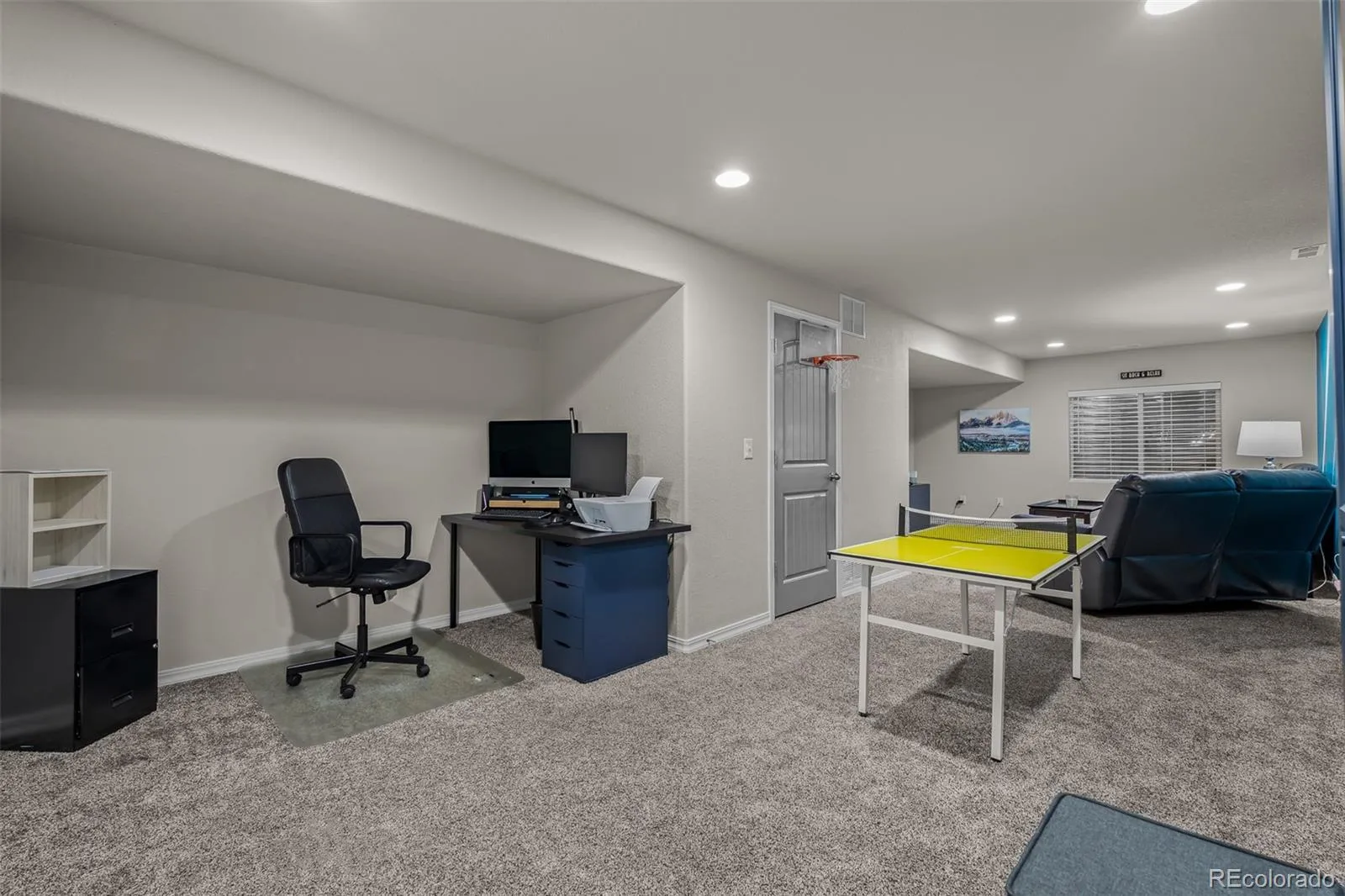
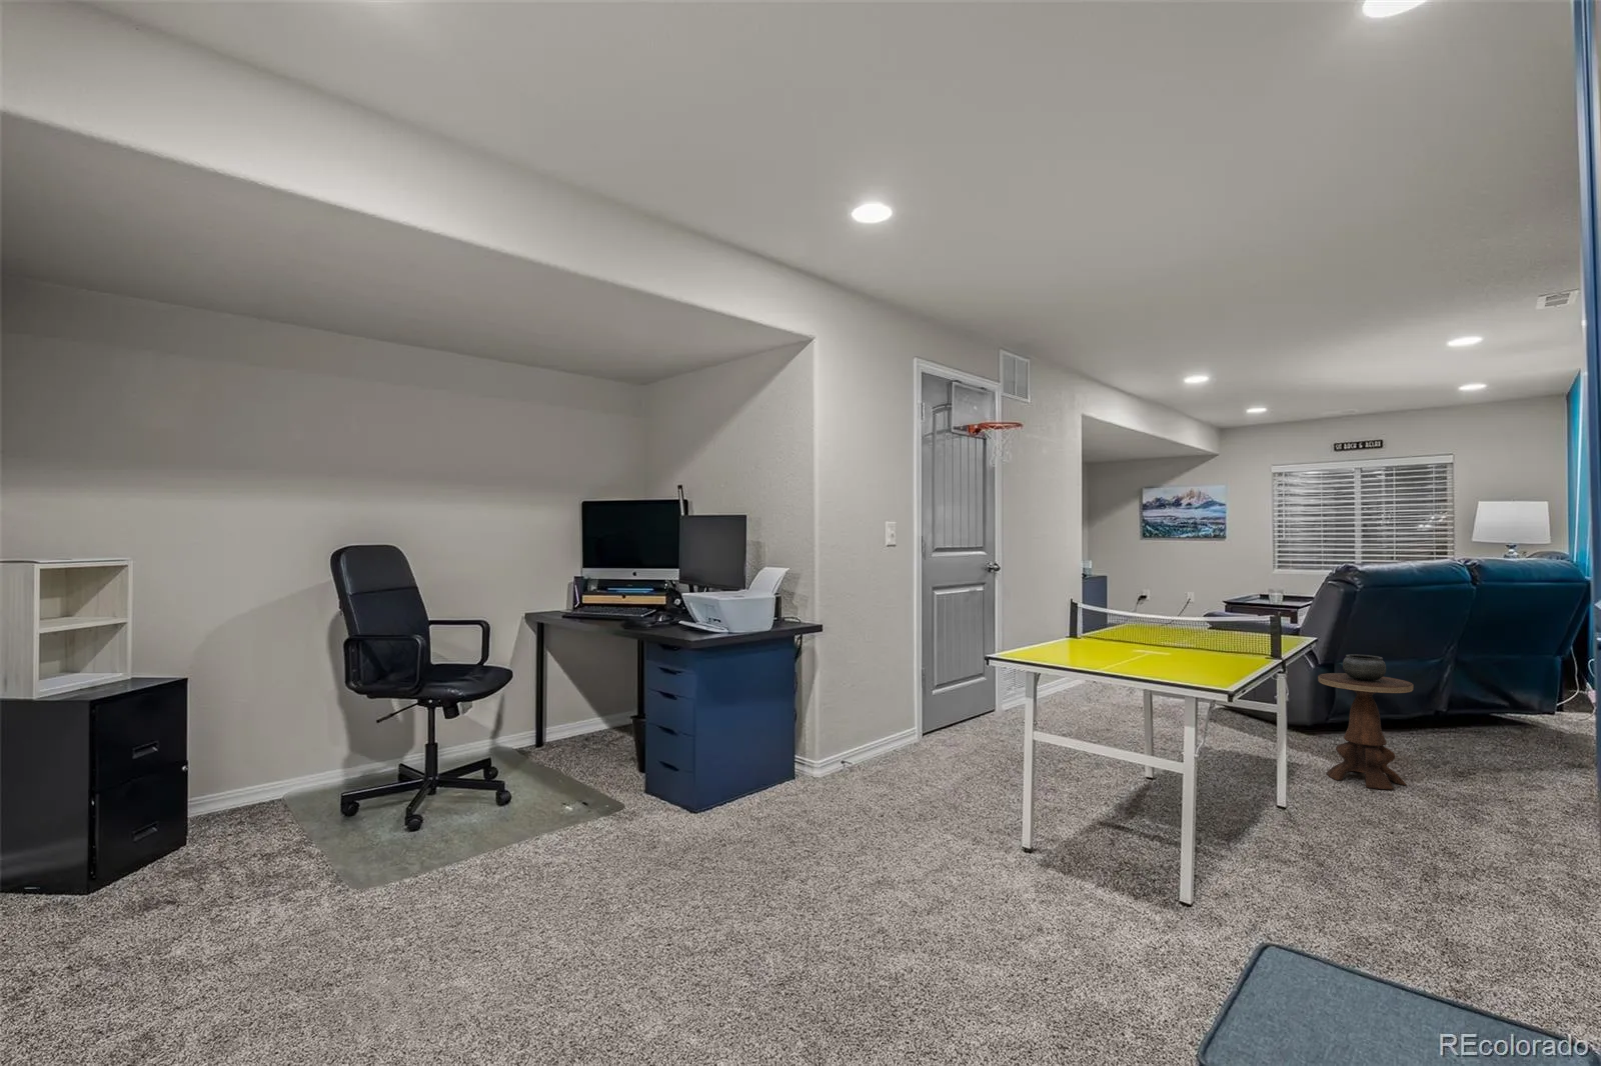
+ side table [1317,653,1414,790]
